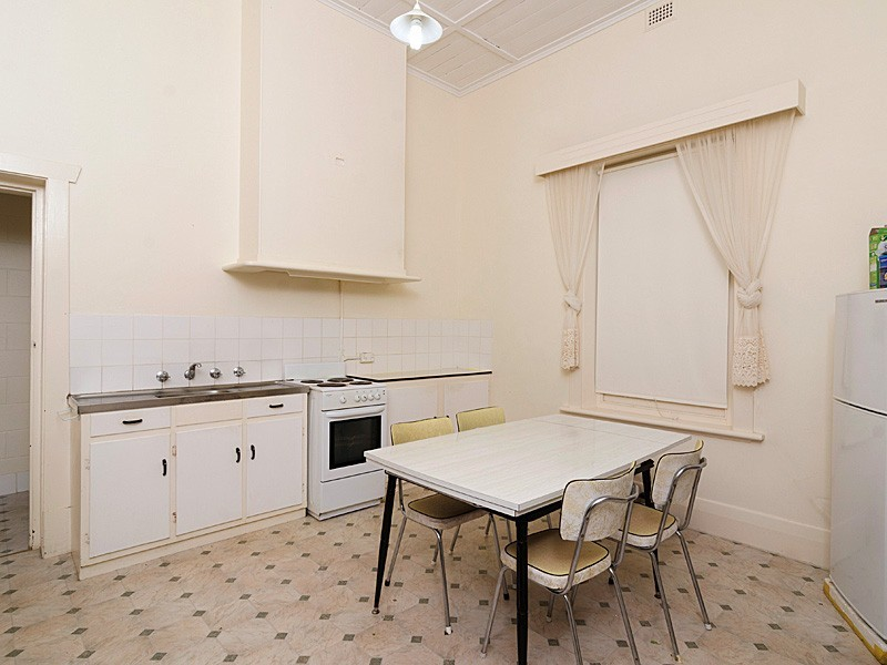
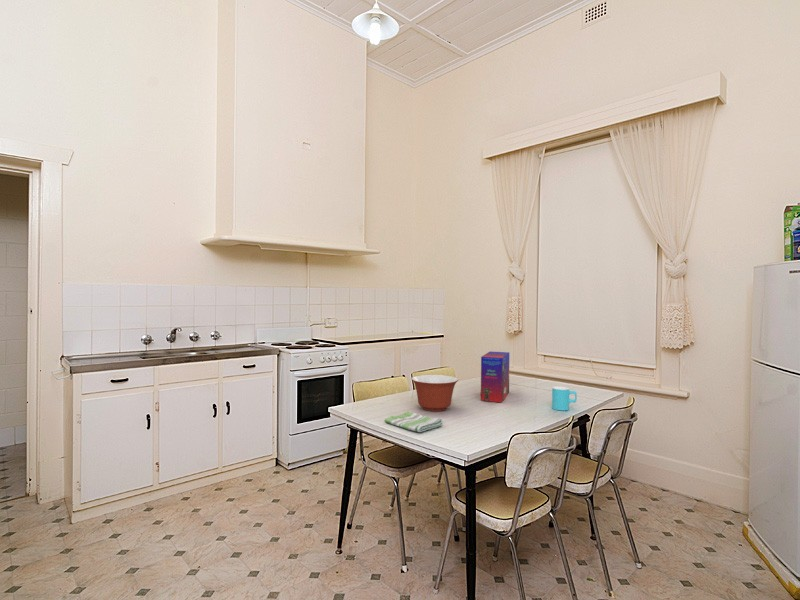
+ cereal box [480,351,510,403]
+ dish towel [384,411,444,433]
+ mixing bowl [411,374,459,412]
+ cup [551,386,578,411]
